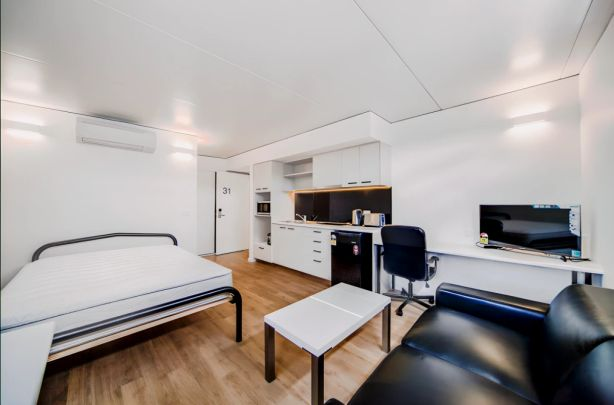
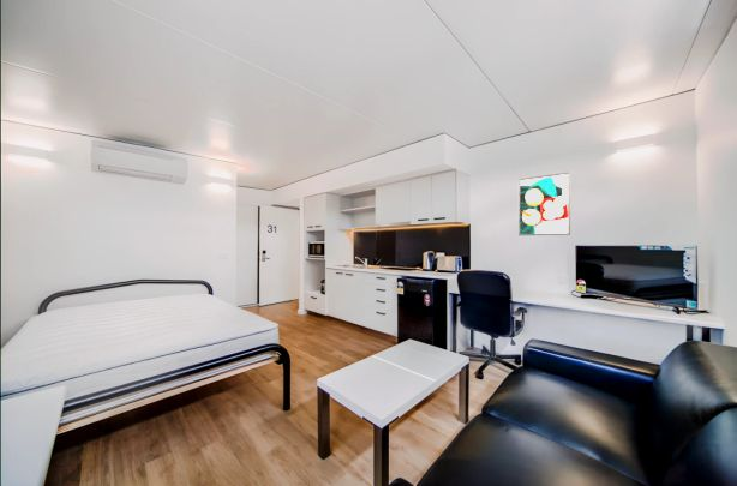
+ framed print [517,170,571,236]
